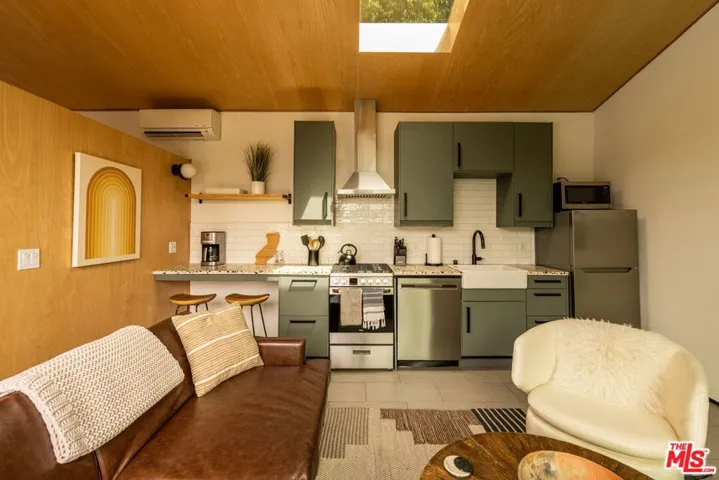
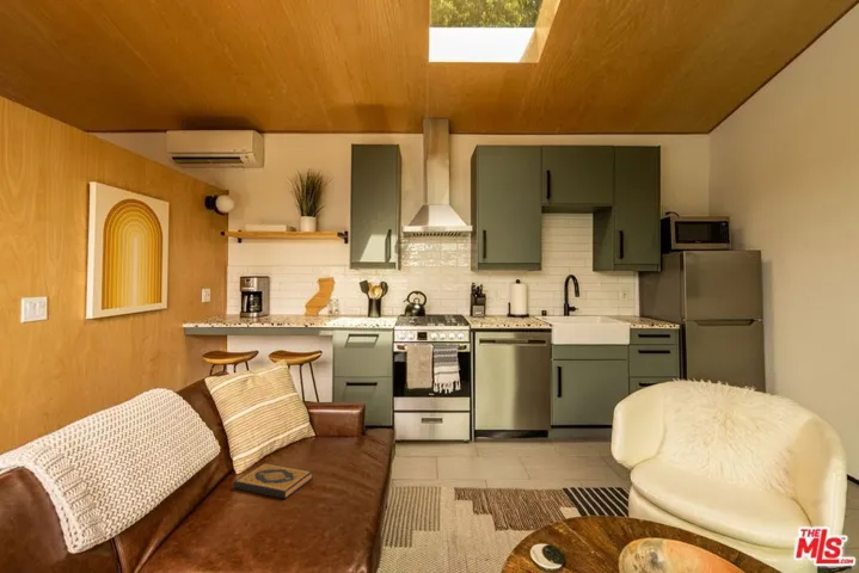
+ hardback book [232,462,314,500]
